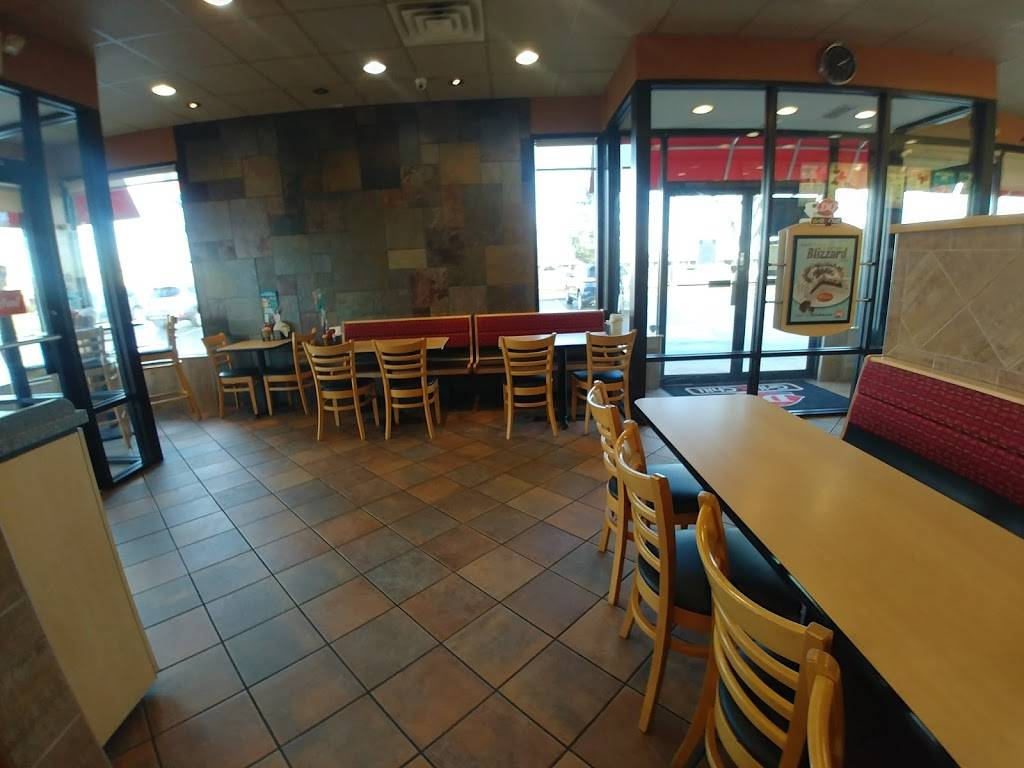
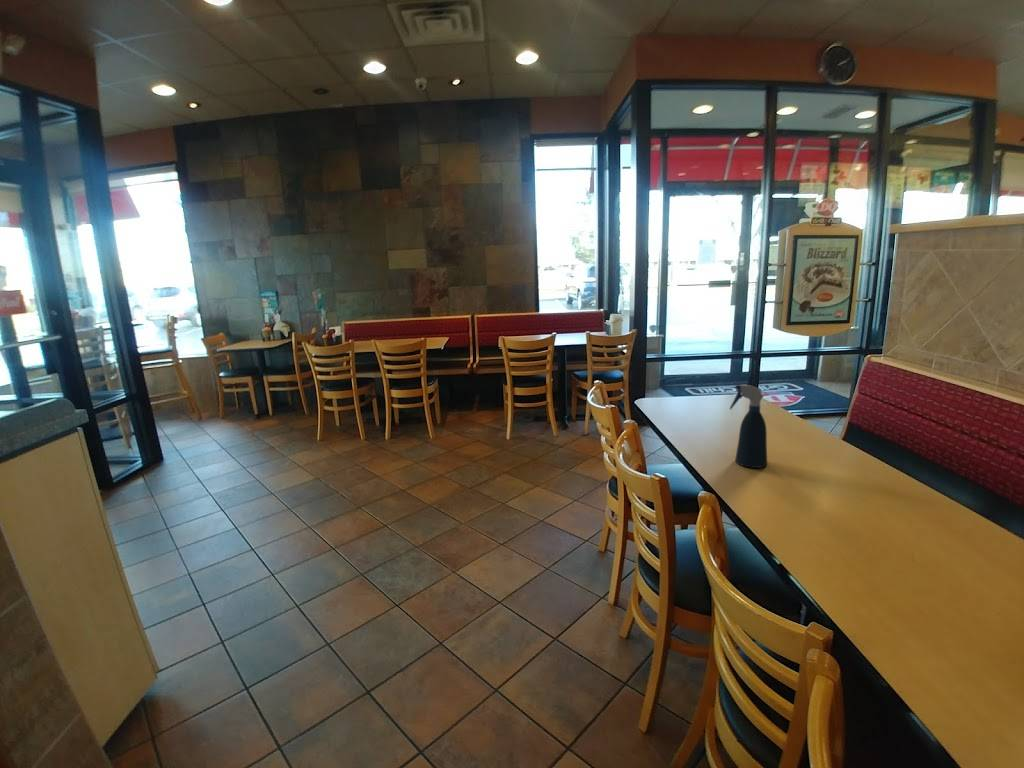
+ spray bottle [729,384,772,469]
